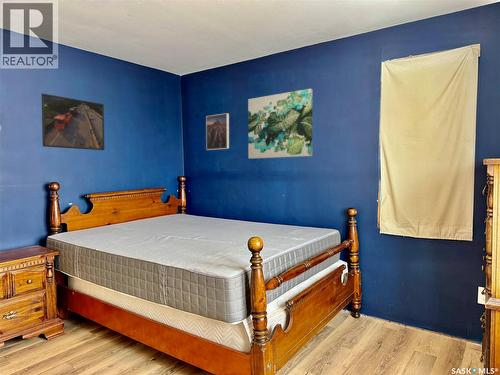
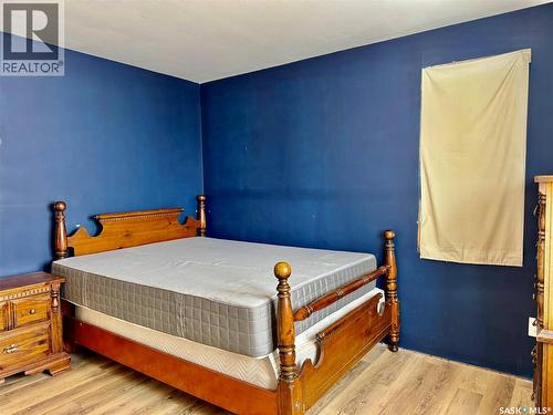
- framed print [40,93,105,151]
- wall art [247,88,313,160]
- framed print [205,112,230,151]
